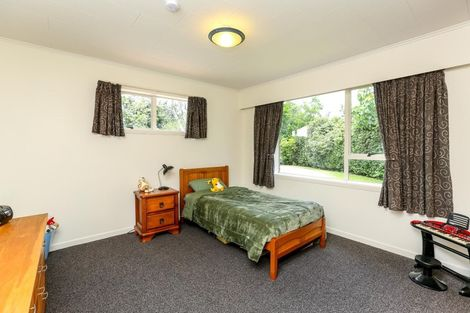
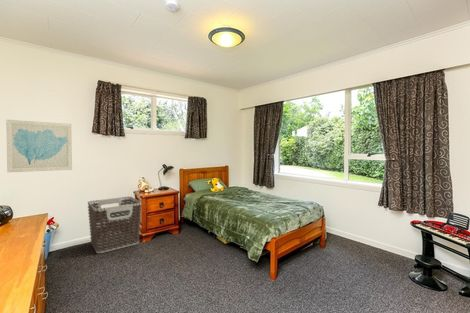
+ wall art [5,119,73,173]
+ clothes hamper [87,195,142,254]
